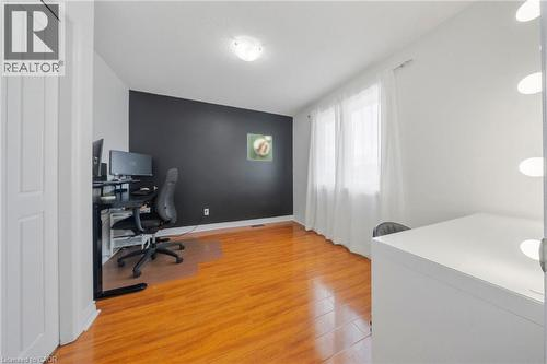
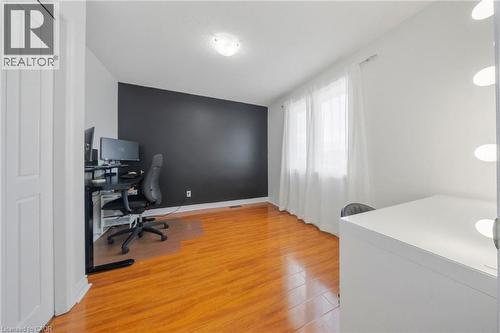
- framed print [247,133,274,162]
